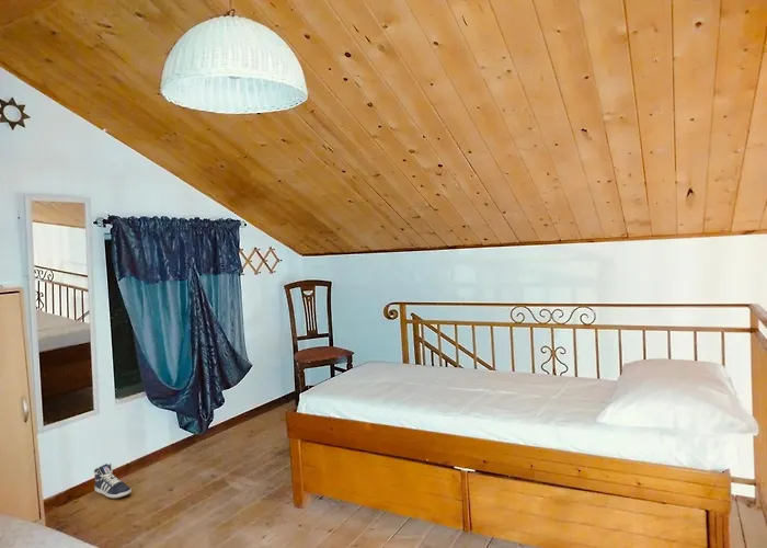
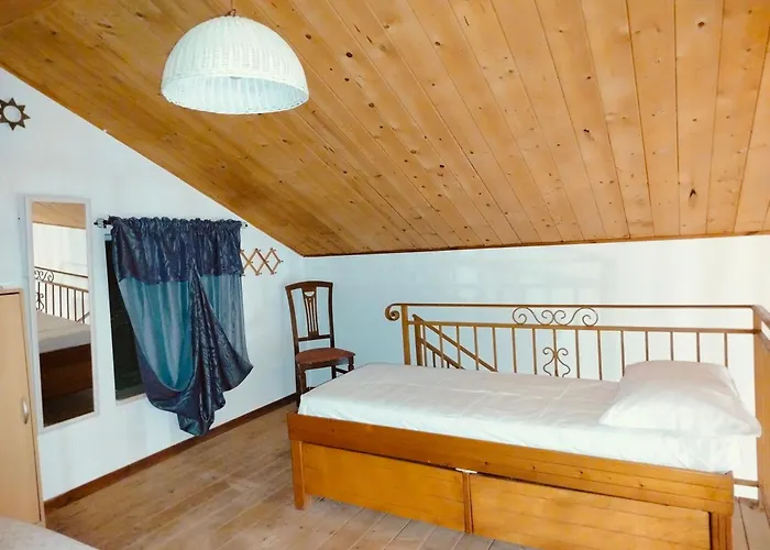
- sneaker [93,463,133,500]
